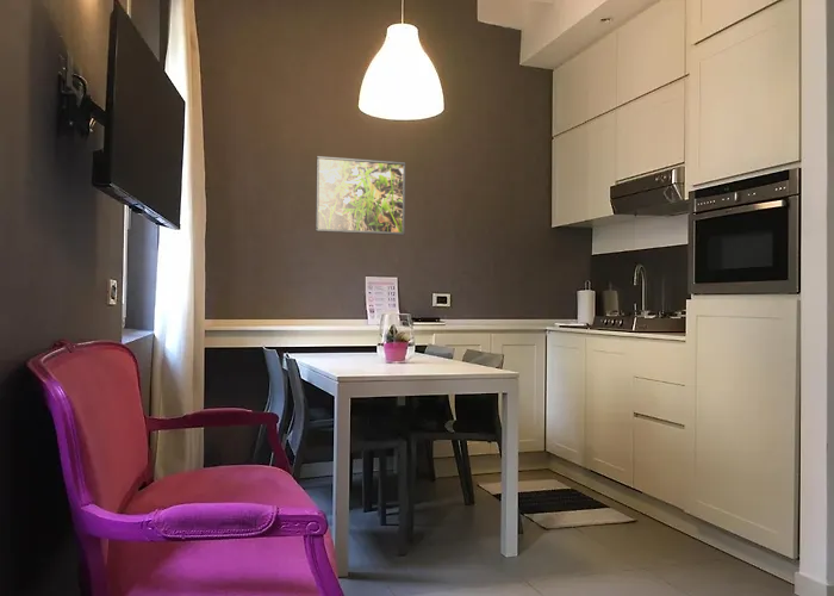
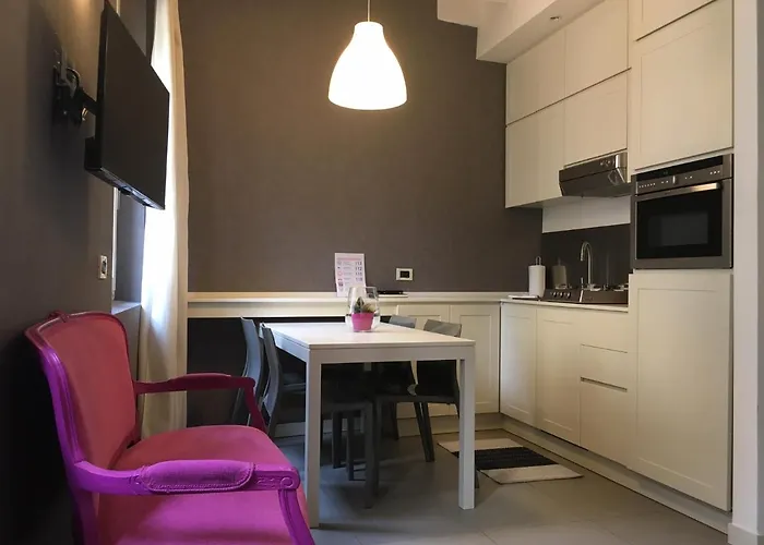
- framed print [315,155,406,236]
